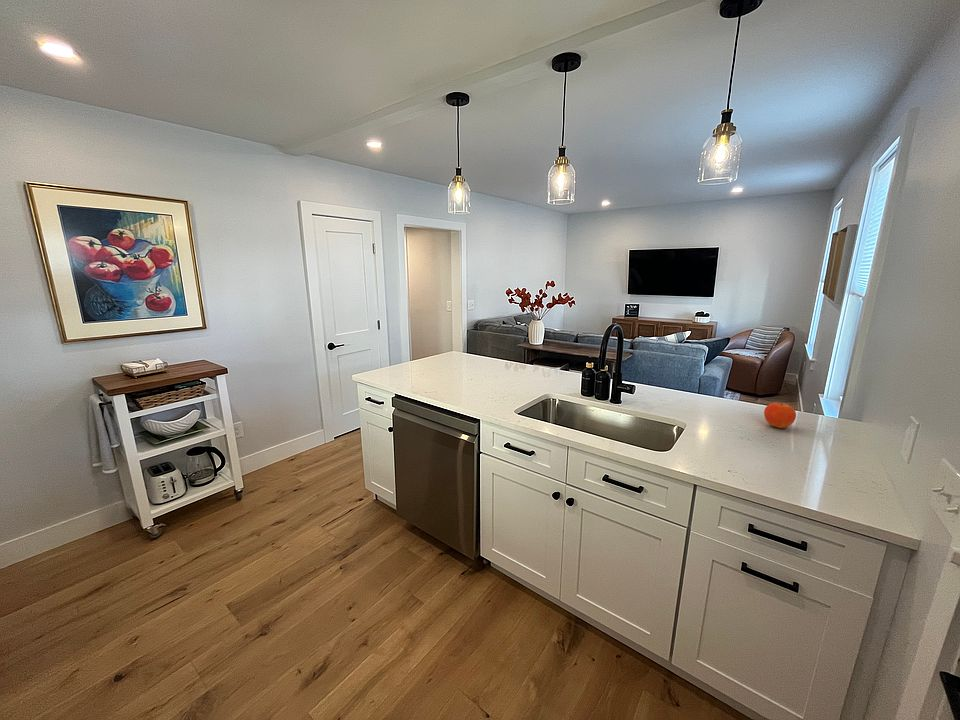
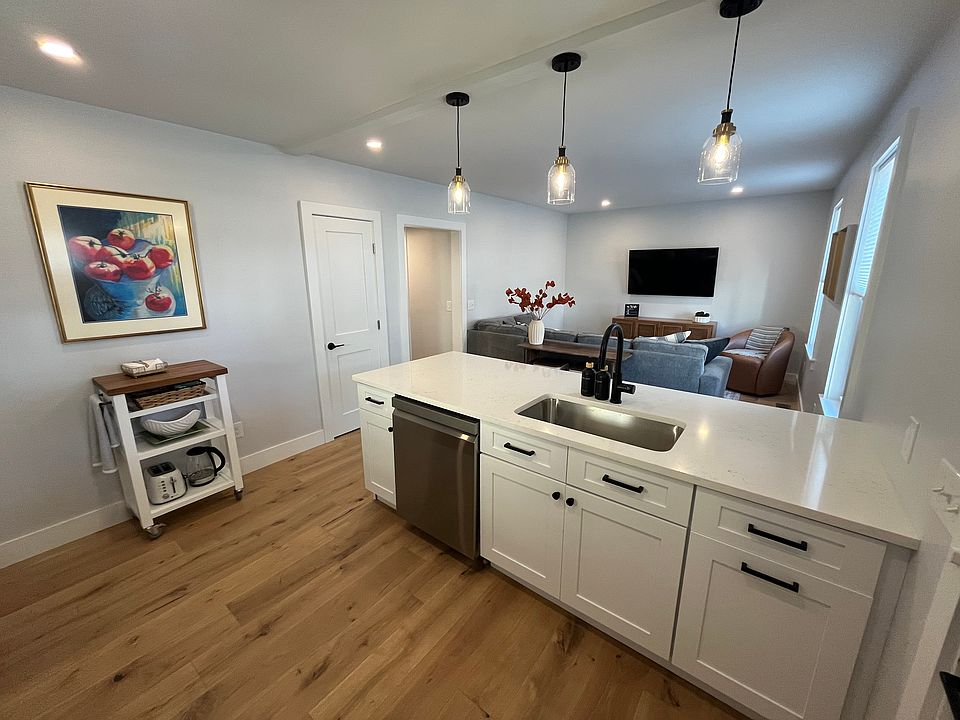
- fruit [763,402,797,429]
